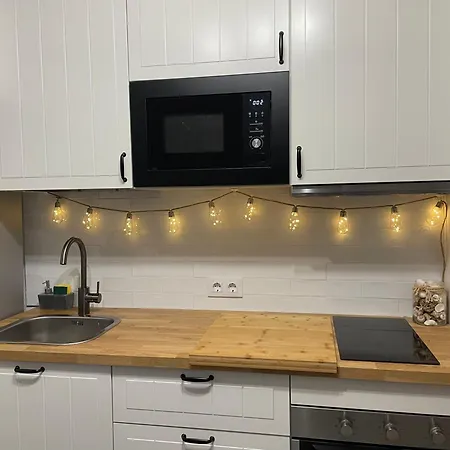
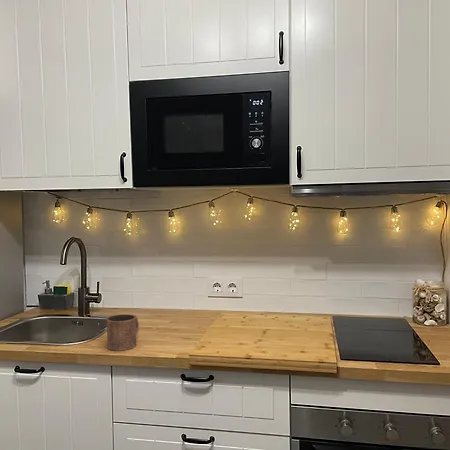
+ mug [106,313,140,351]
